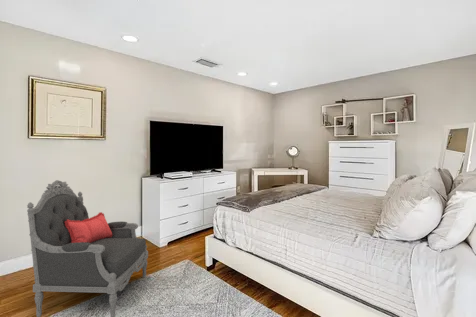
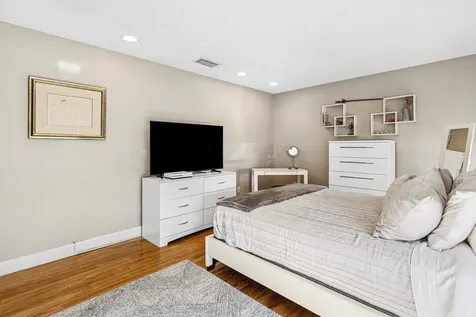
- armchair [26,179,149,317]
